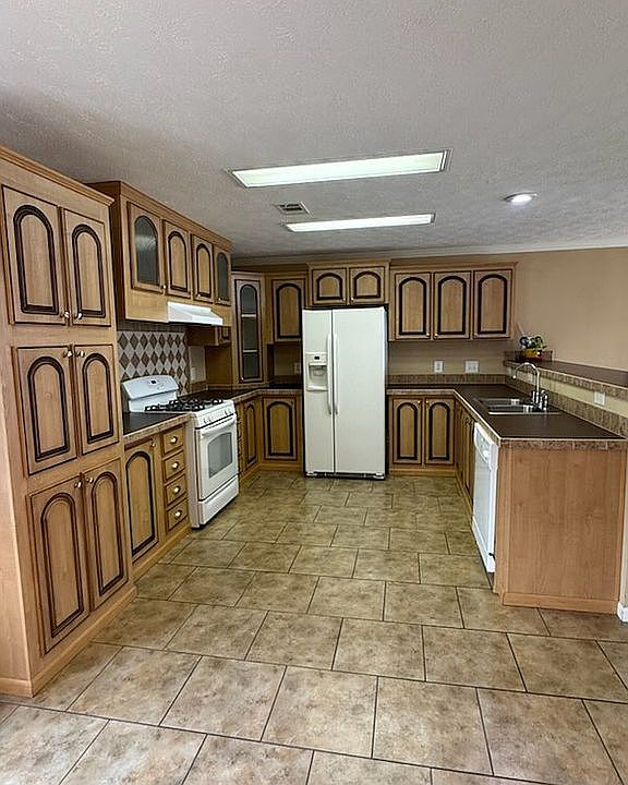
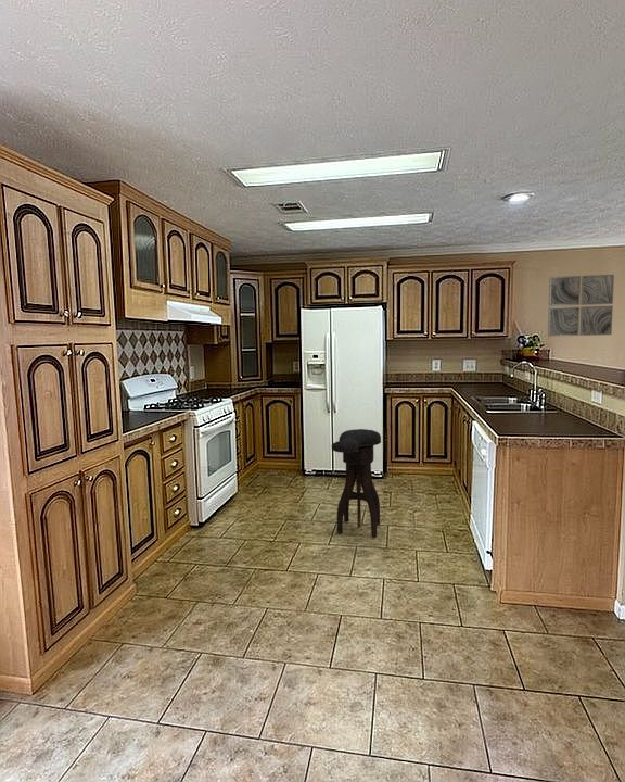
+ wall art [547,274,615,338]
+ stool [331,428,382,538]
